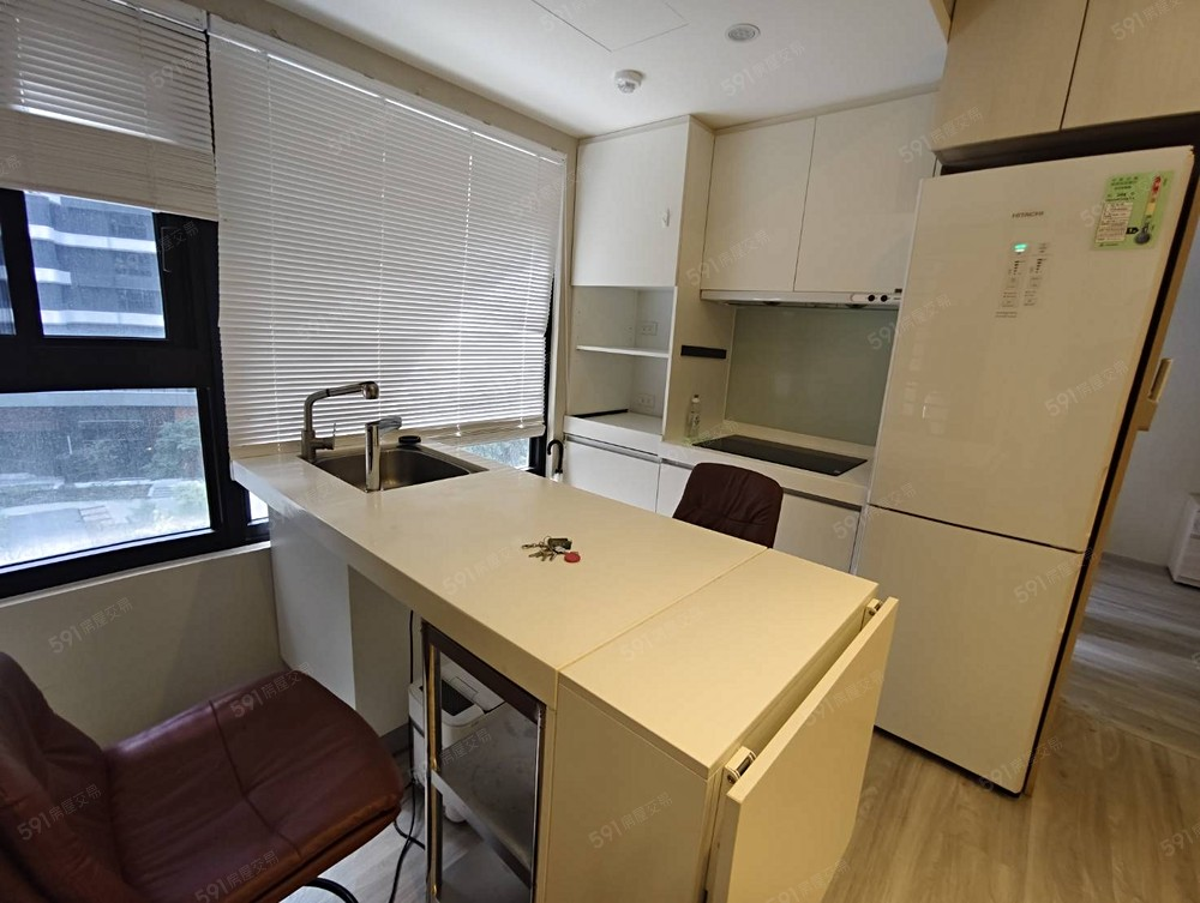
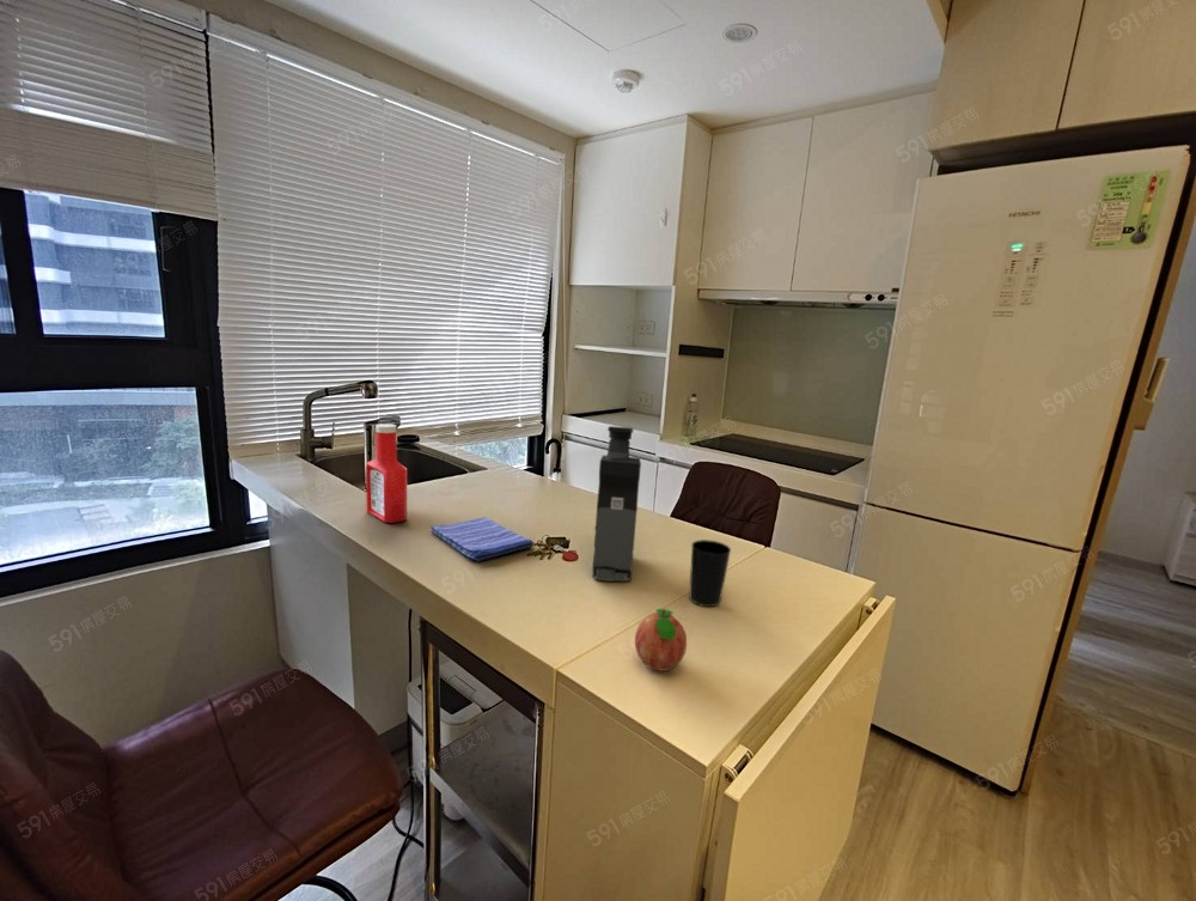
+ cup [689,538,732,608]
+ soap bottle [365,422,408,524]
+ coffee maker [591,425,642,583]
+ dish towel [431,516,535,562]
+ fruit [634,608,688,671]
